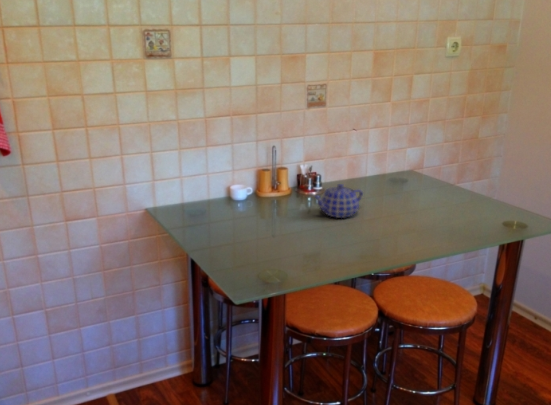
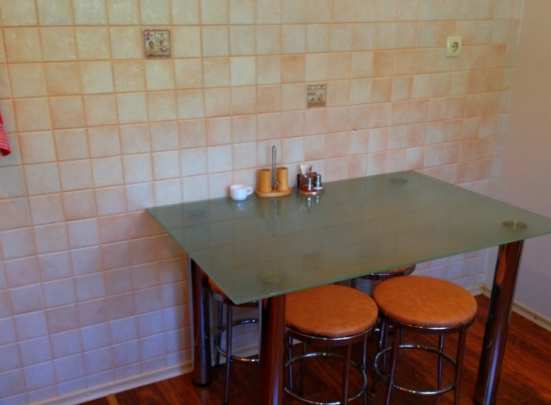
- teapot [312,183,364,219]
